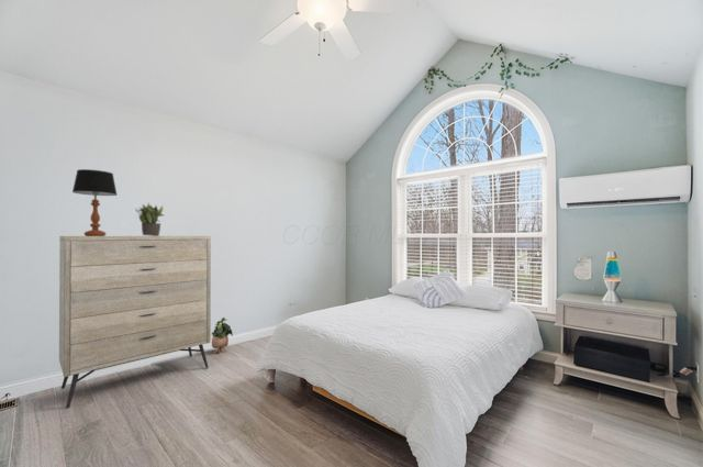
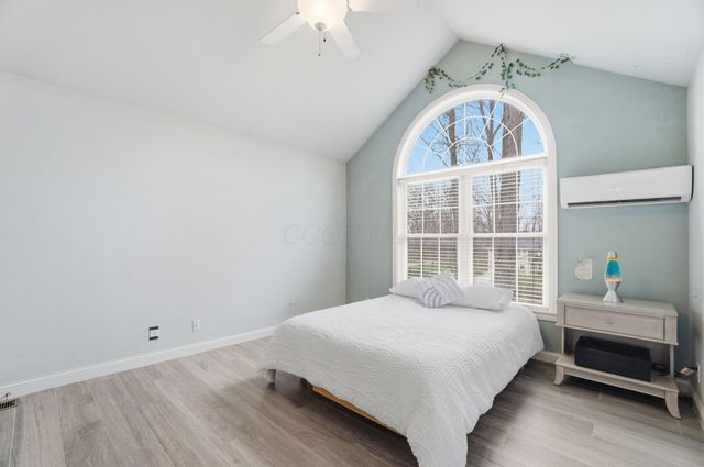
- potted plant [134,202,165,236]
- dresser [58,235,212,410]
- table lamp [71,168,119,236]
- potted plant [211,316,234,355]
